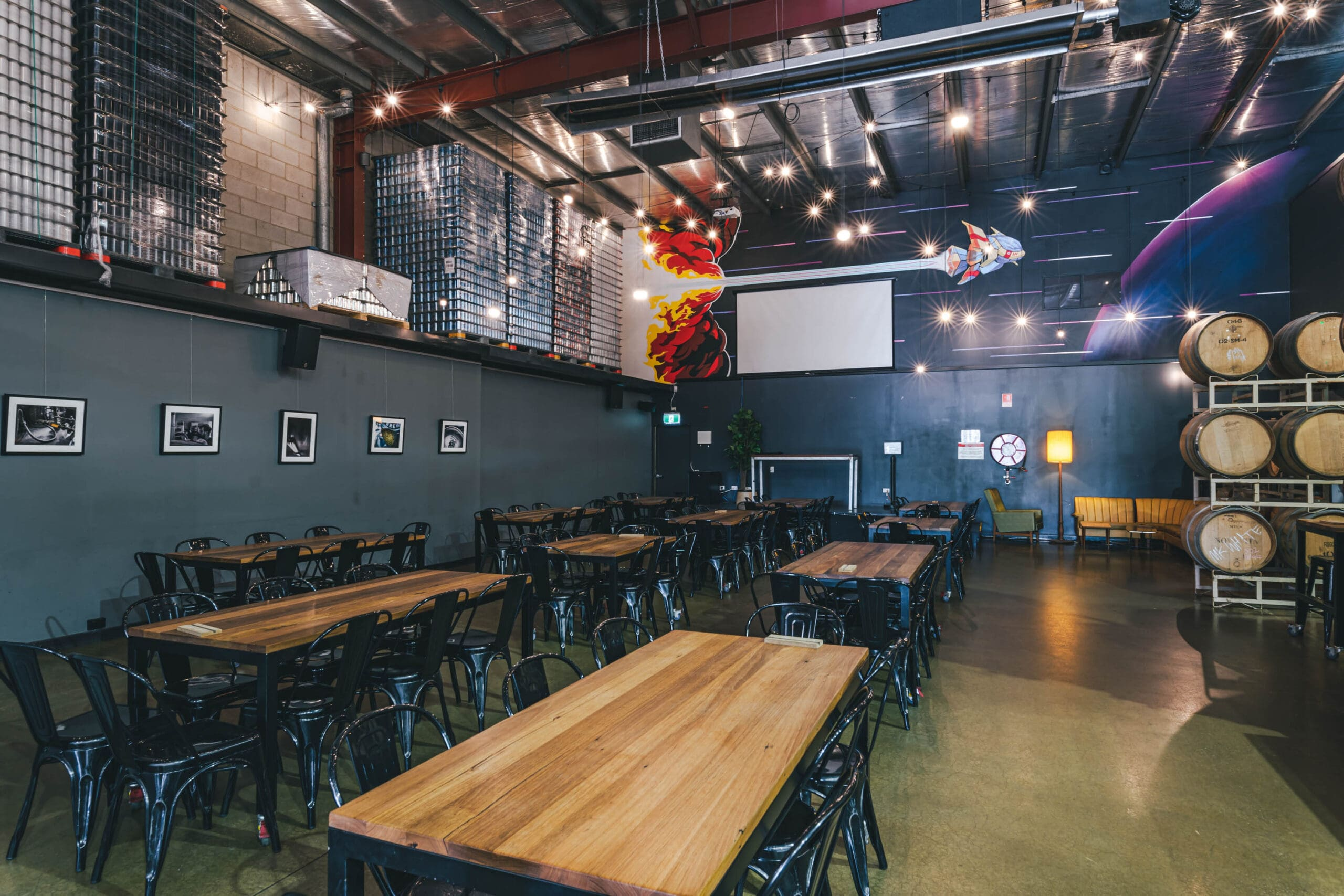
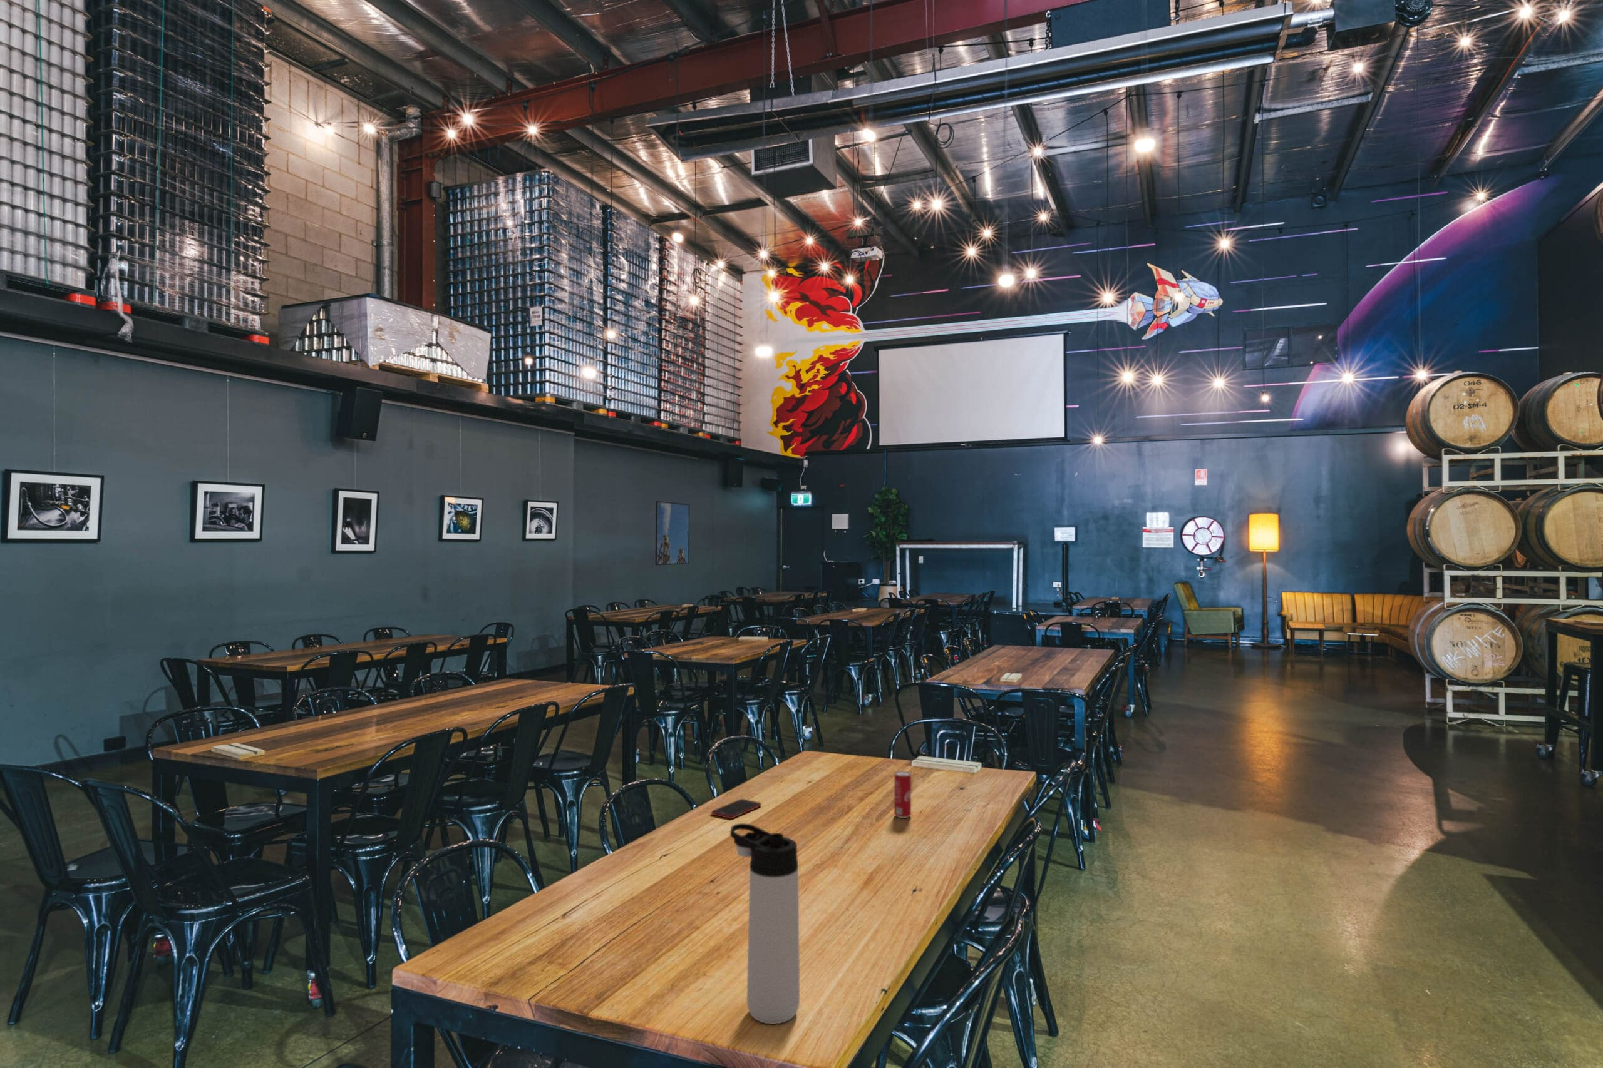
+ beverage can [893,771,911,819]
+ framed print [655,501,691,566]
+ cell phone [711,799,762,820]
+ thermos bottle [730,822,800,1025]
